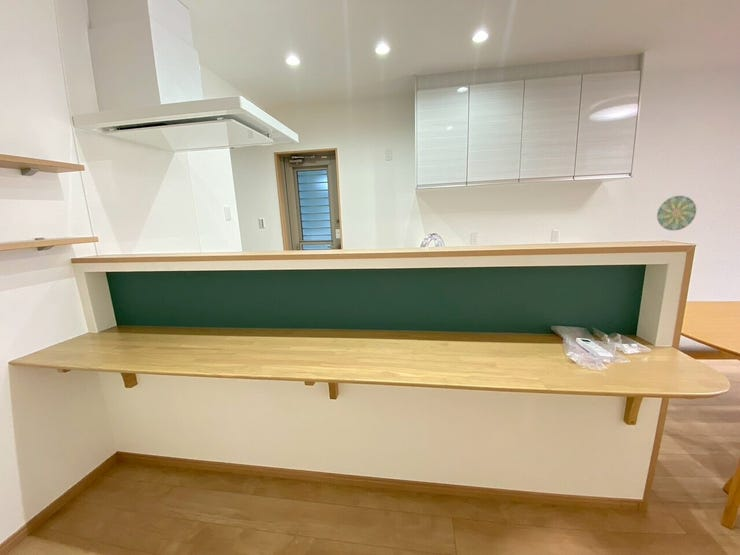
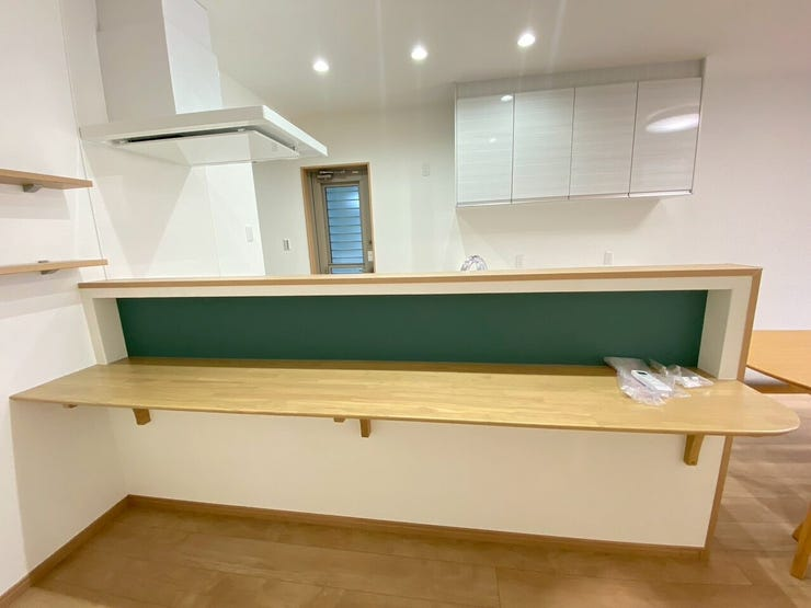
- decorative plate [656,195,697,232]
